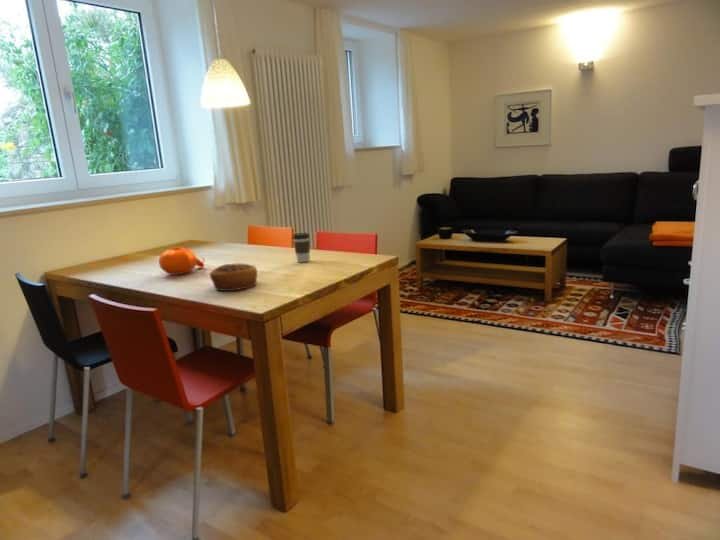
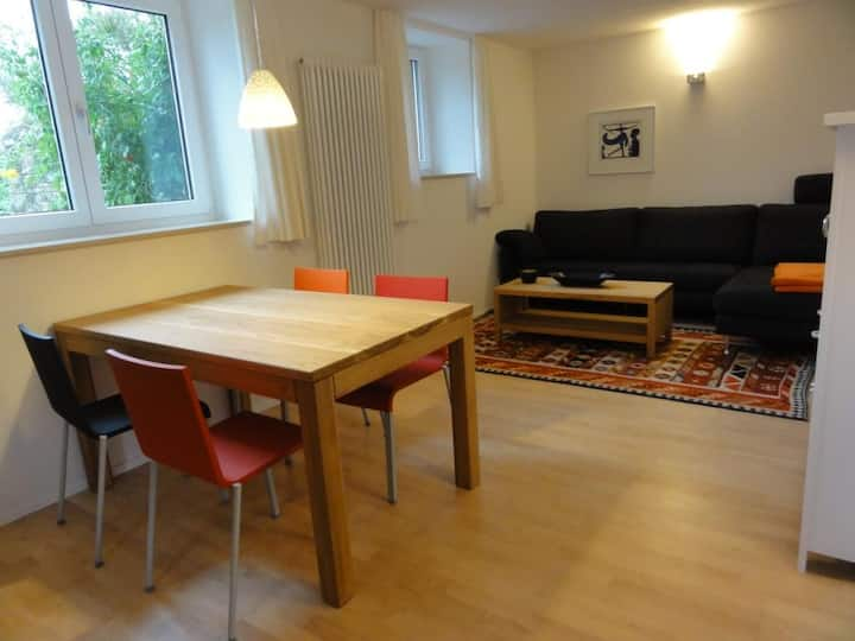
- pastry [209,263,258,292]
- coffee cup [292,232,311,263]
- vase [158,247,206,276]
